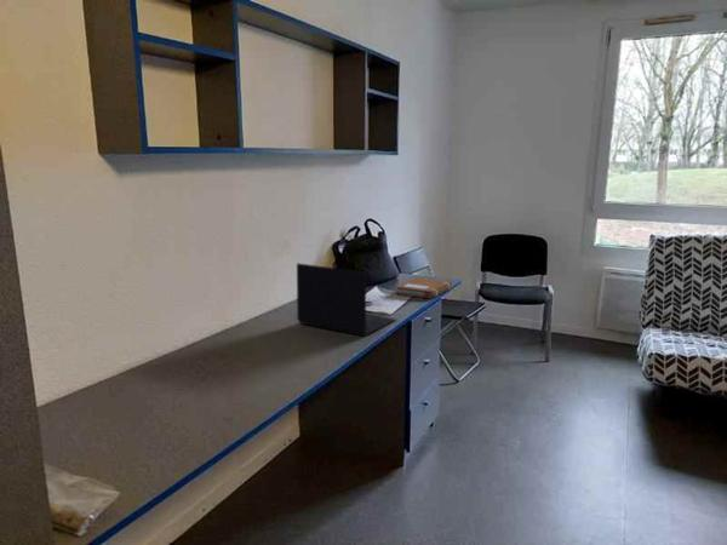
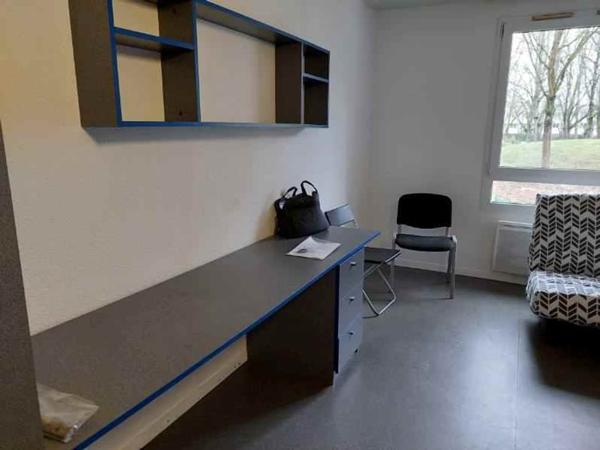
- laptop [296,262,397,338]
- notebook [394,276,453,299]
